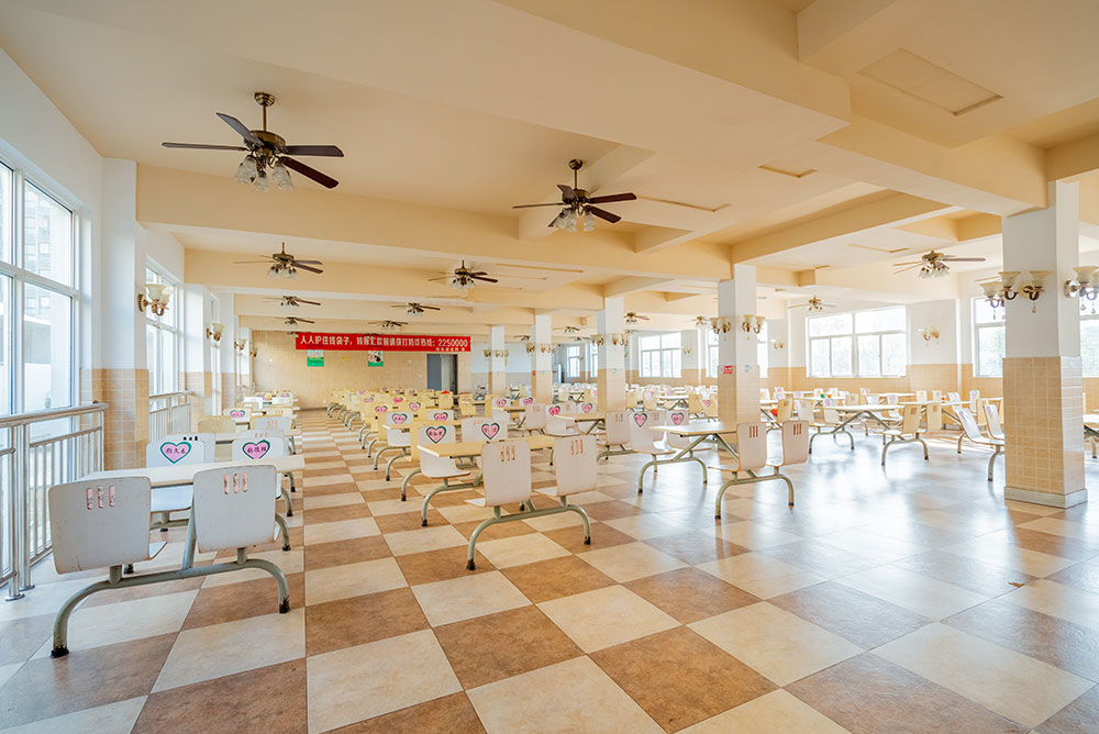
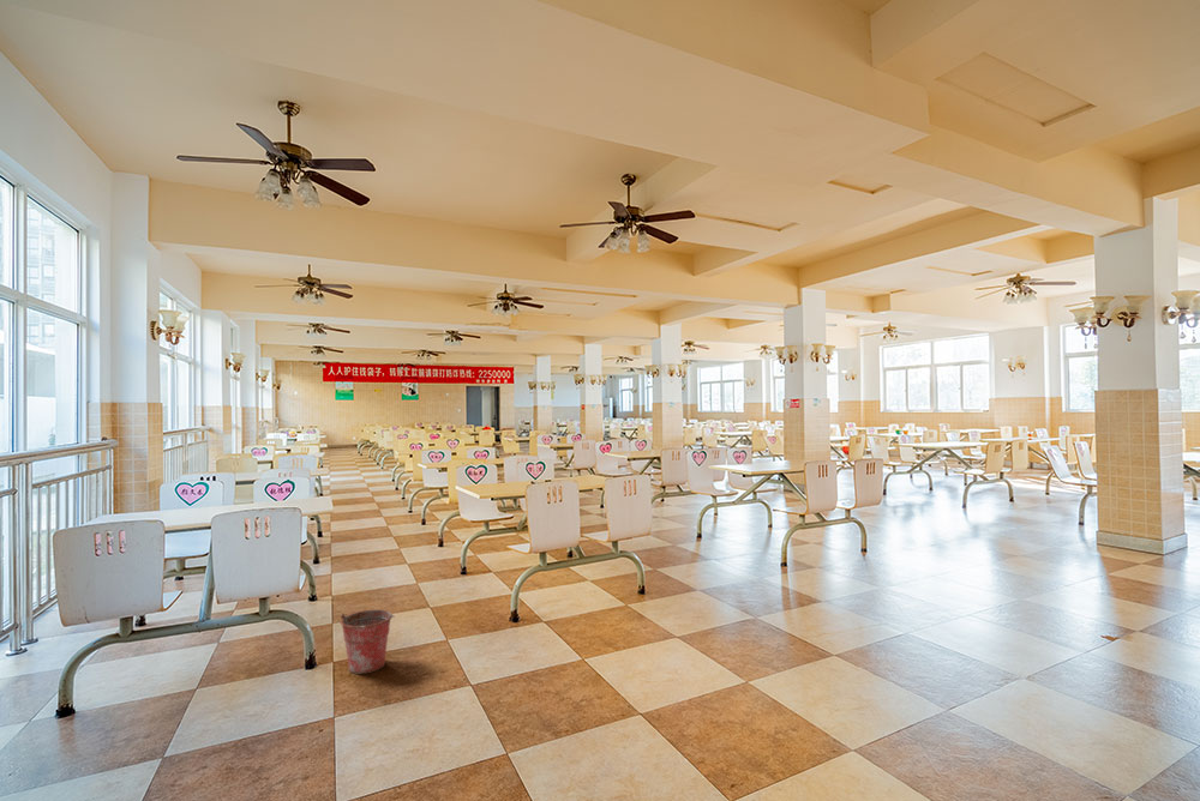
+ bucket [340,608,396,675]
